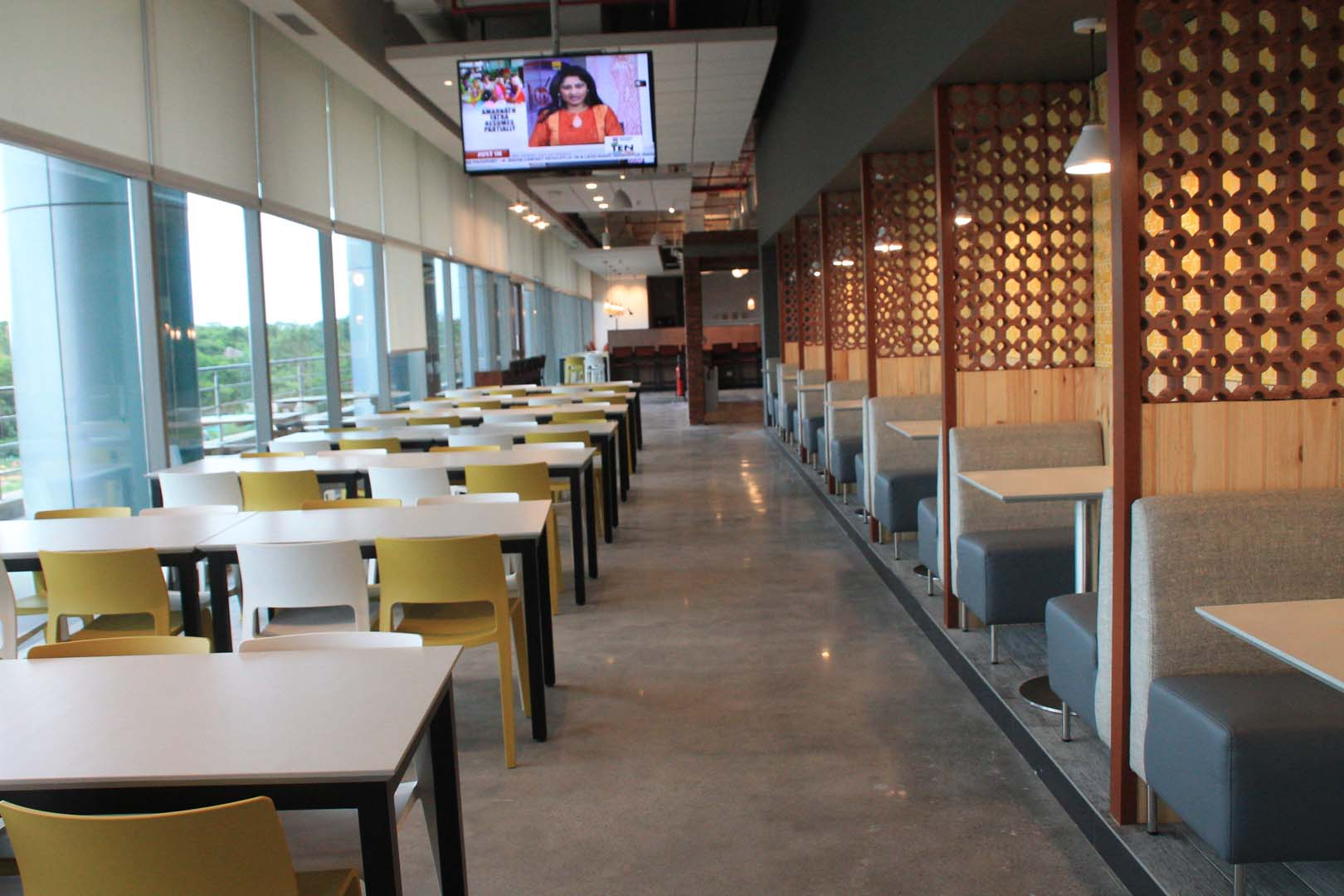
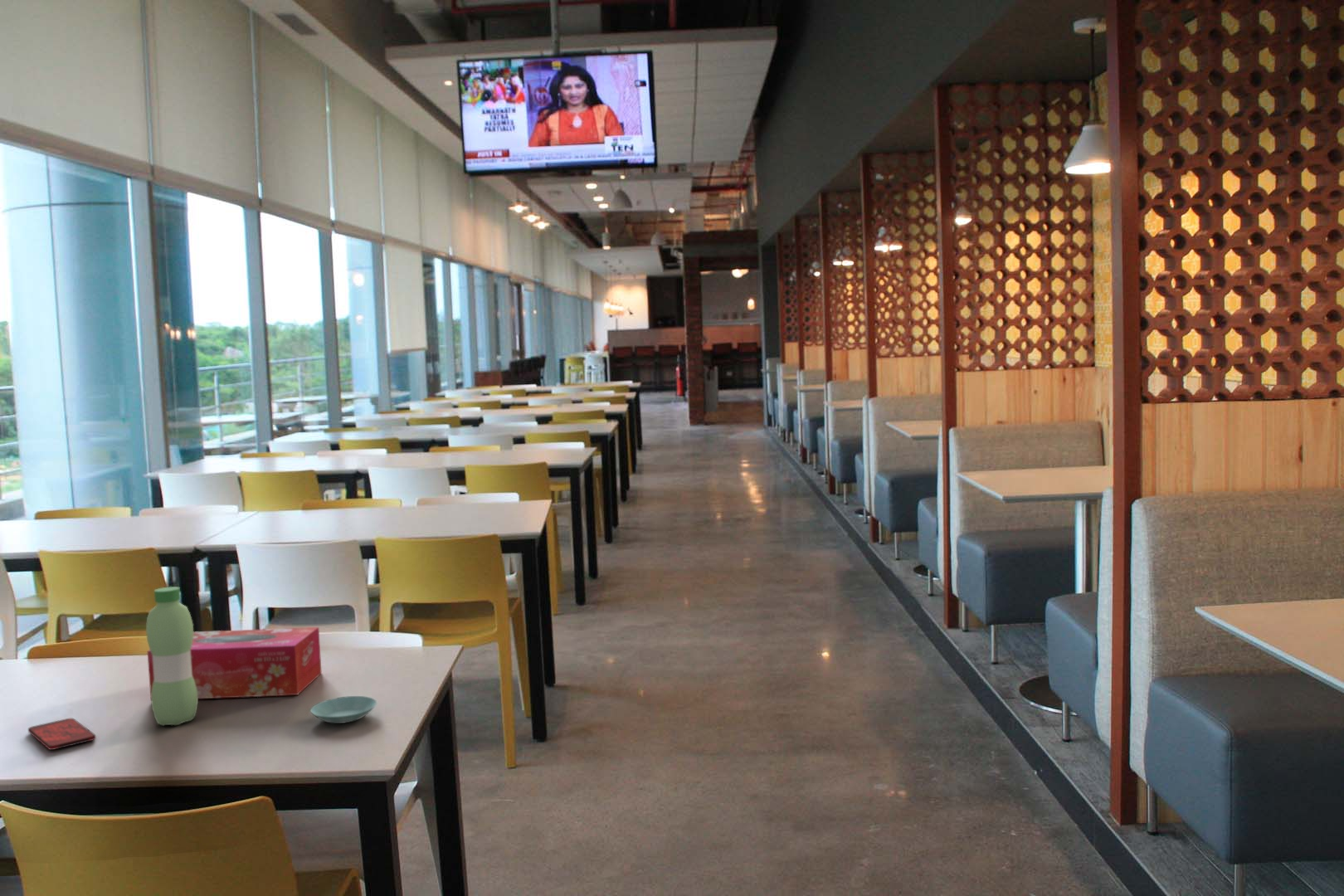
+ smartphone [27,718,97,751]
+ saucer [309,695,377,724]
+ water bottle [145,586,199,727]
+ tissue box [147,626,323,701]
